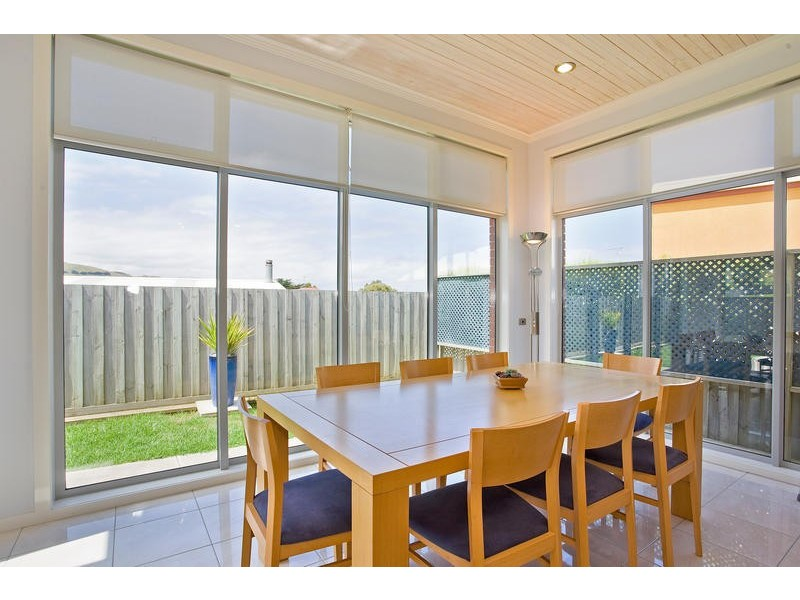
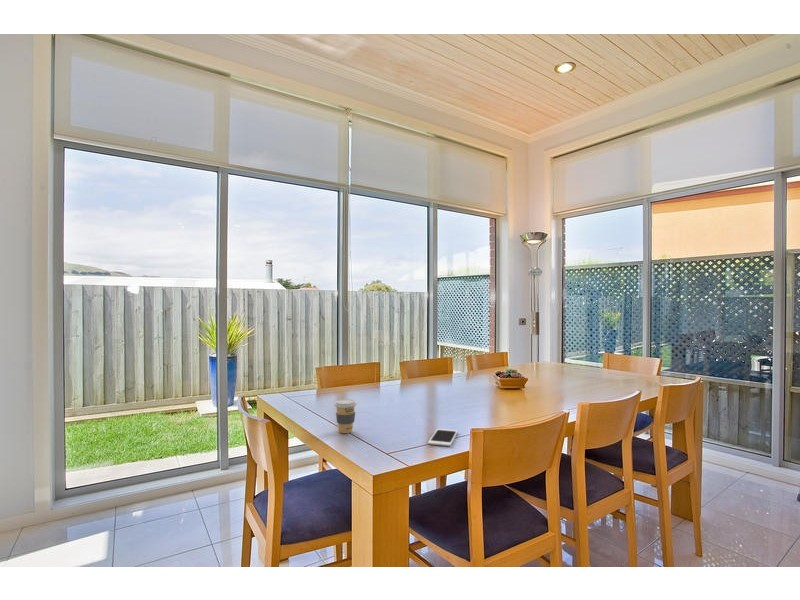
+ cell phone [427,428,459,447]
+ coffee cup [333,398,358,434]
